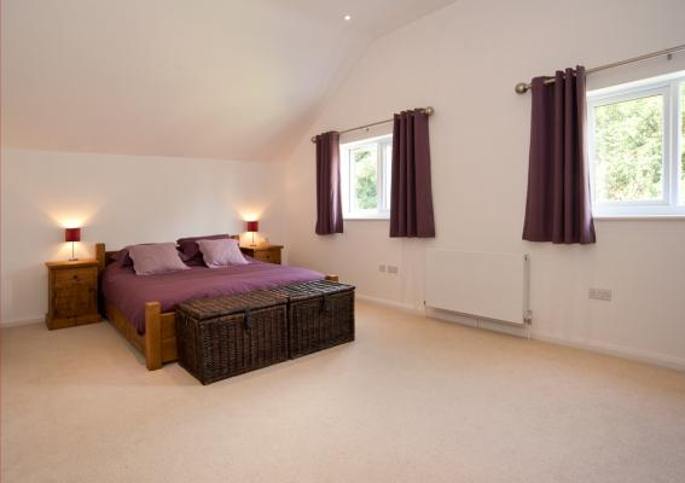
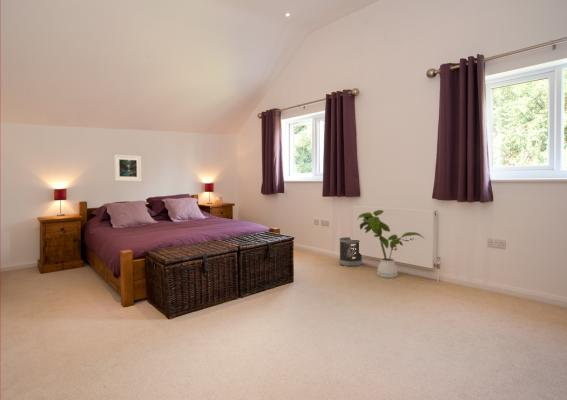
+ house plant [356,209,425,279]
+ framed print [113,154,142,182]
+ wastebasket [339,236,363,267]
